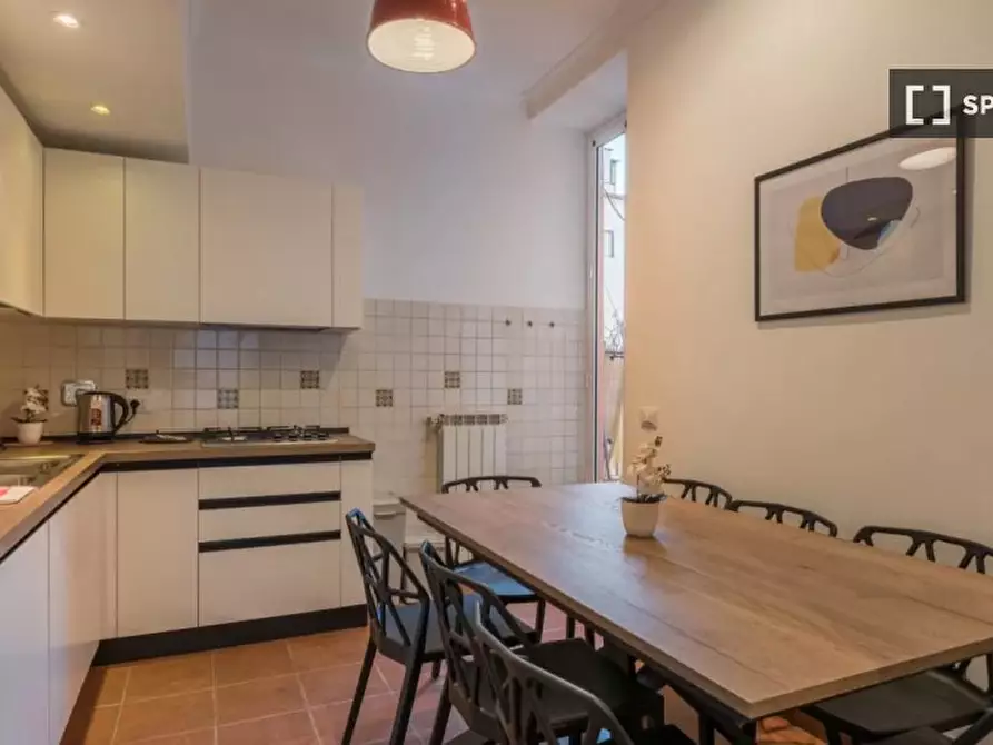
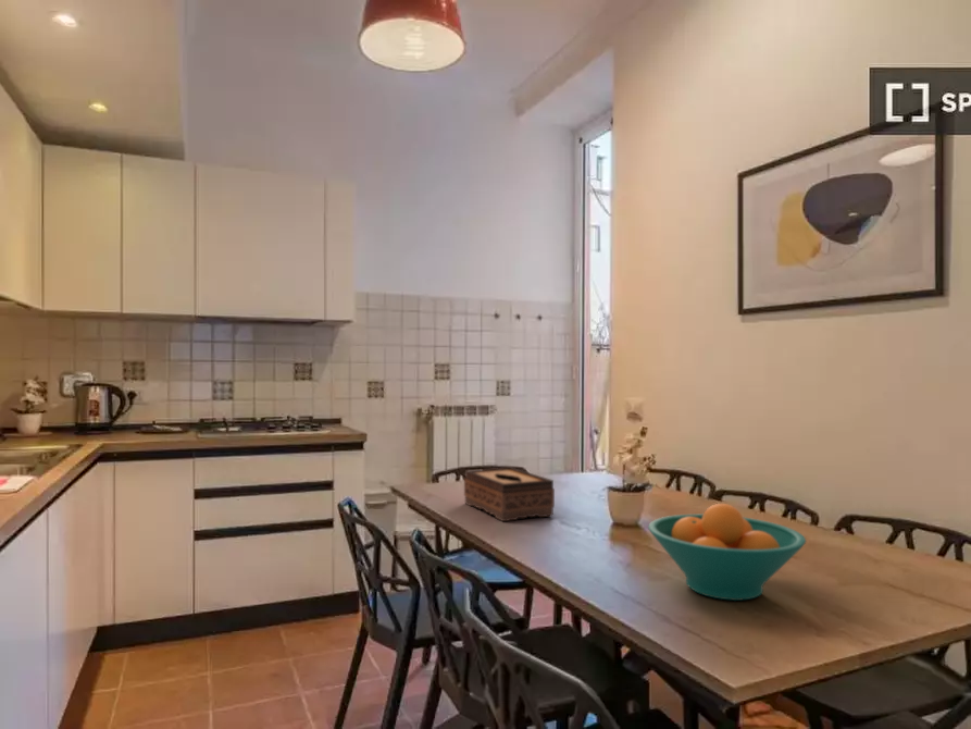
+ fruit bowl [647,503,807,602]
+ tissue box [463,467,556,522]
